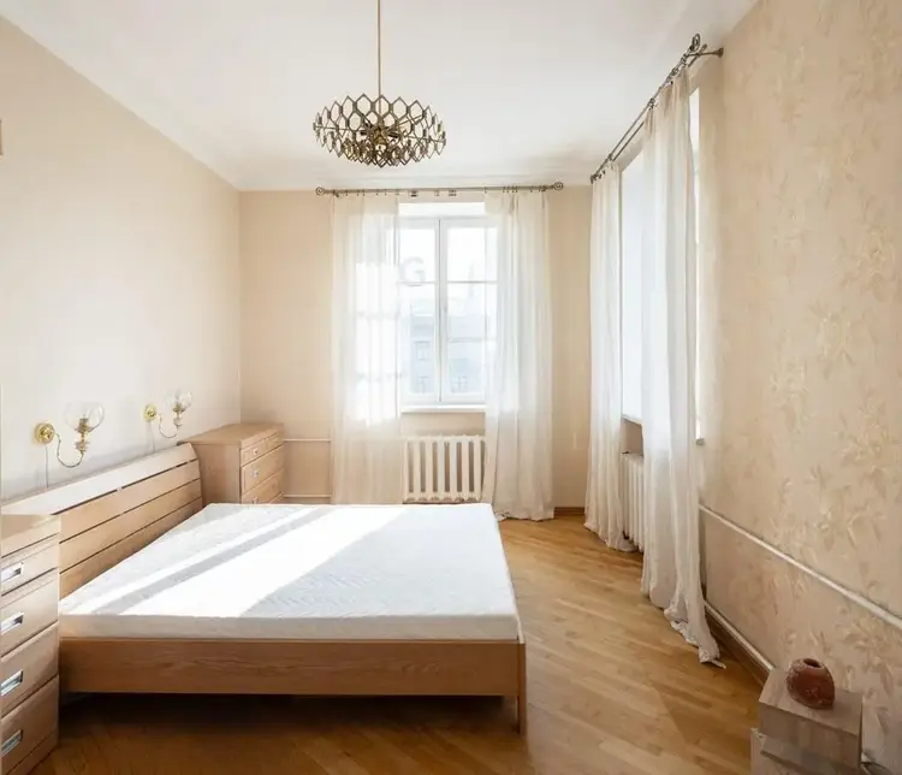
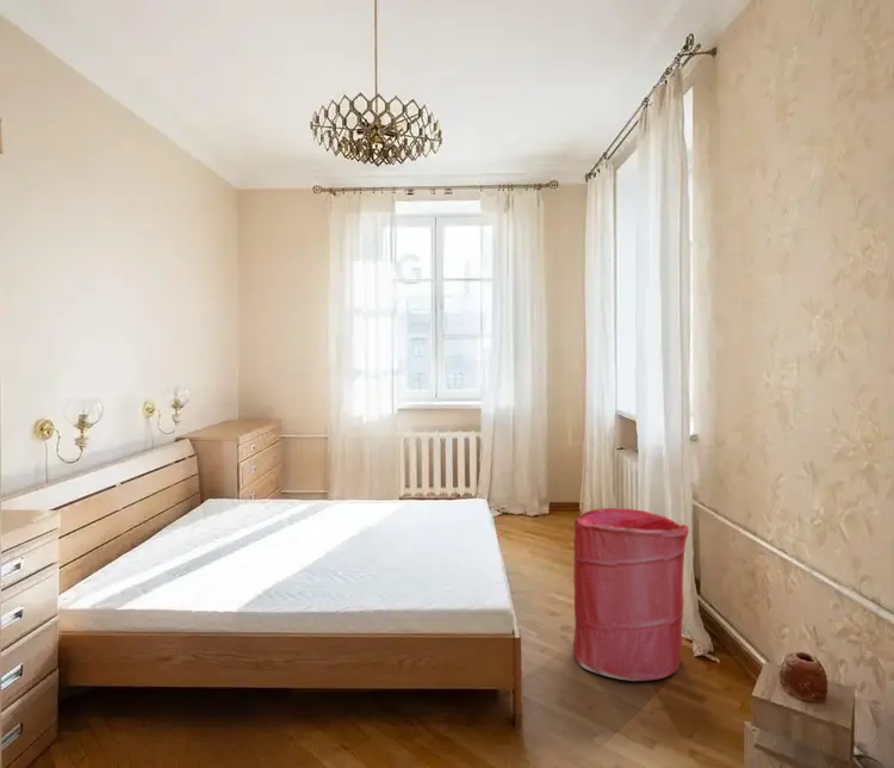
+ laundry hamper [572,507,690,682]
